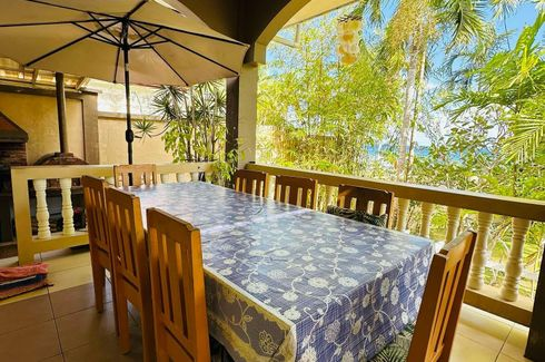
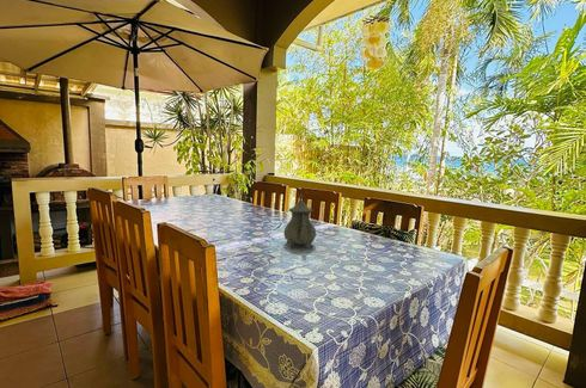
+ teapot [283,192,317,250]
